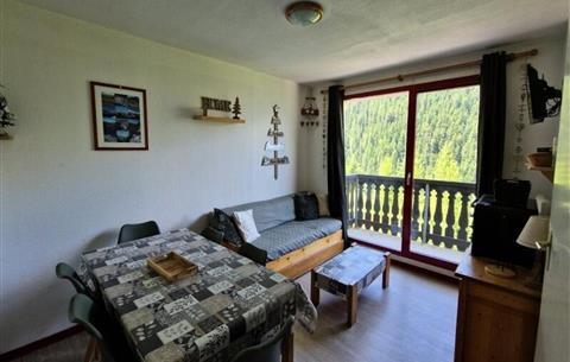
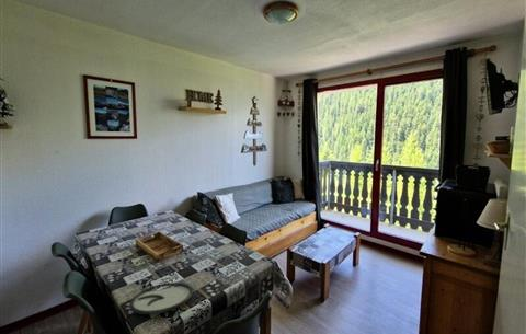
+ plate [128,281,194,315]
